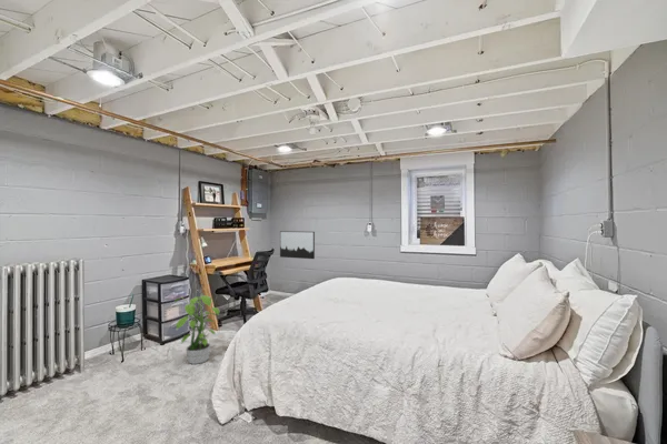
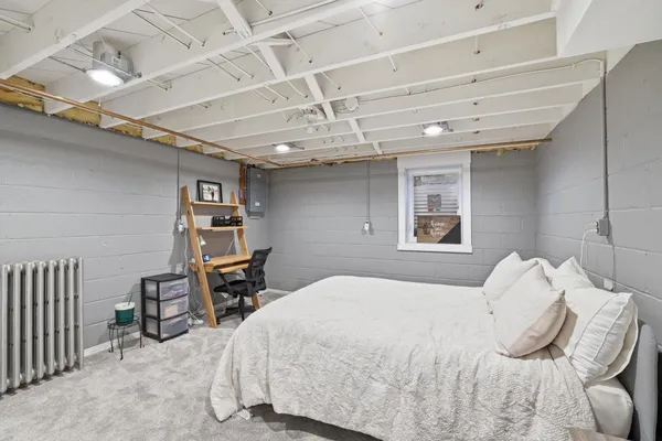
- potted plant [172,292,220,365]
- wall art [279,230,316,260]
